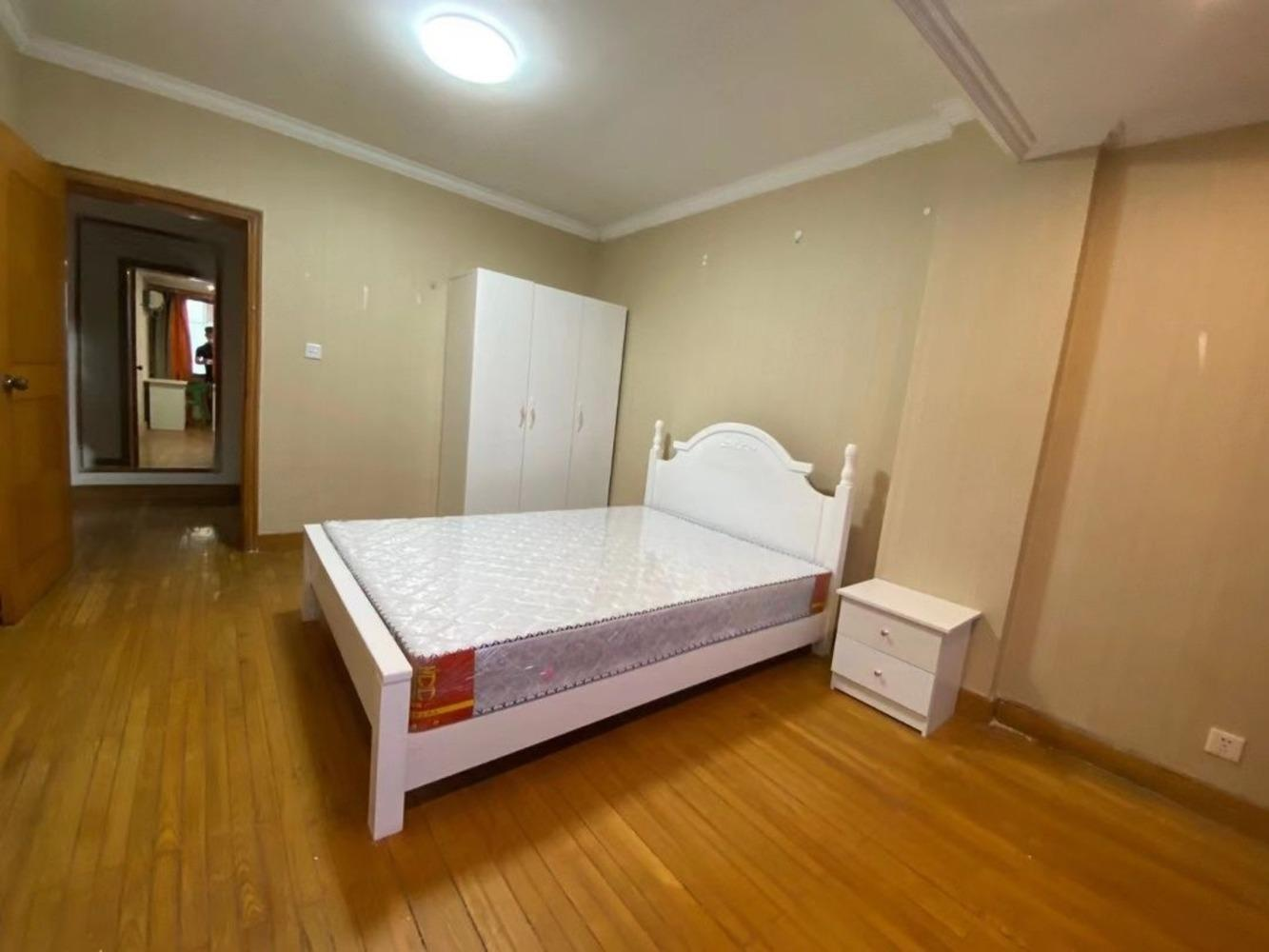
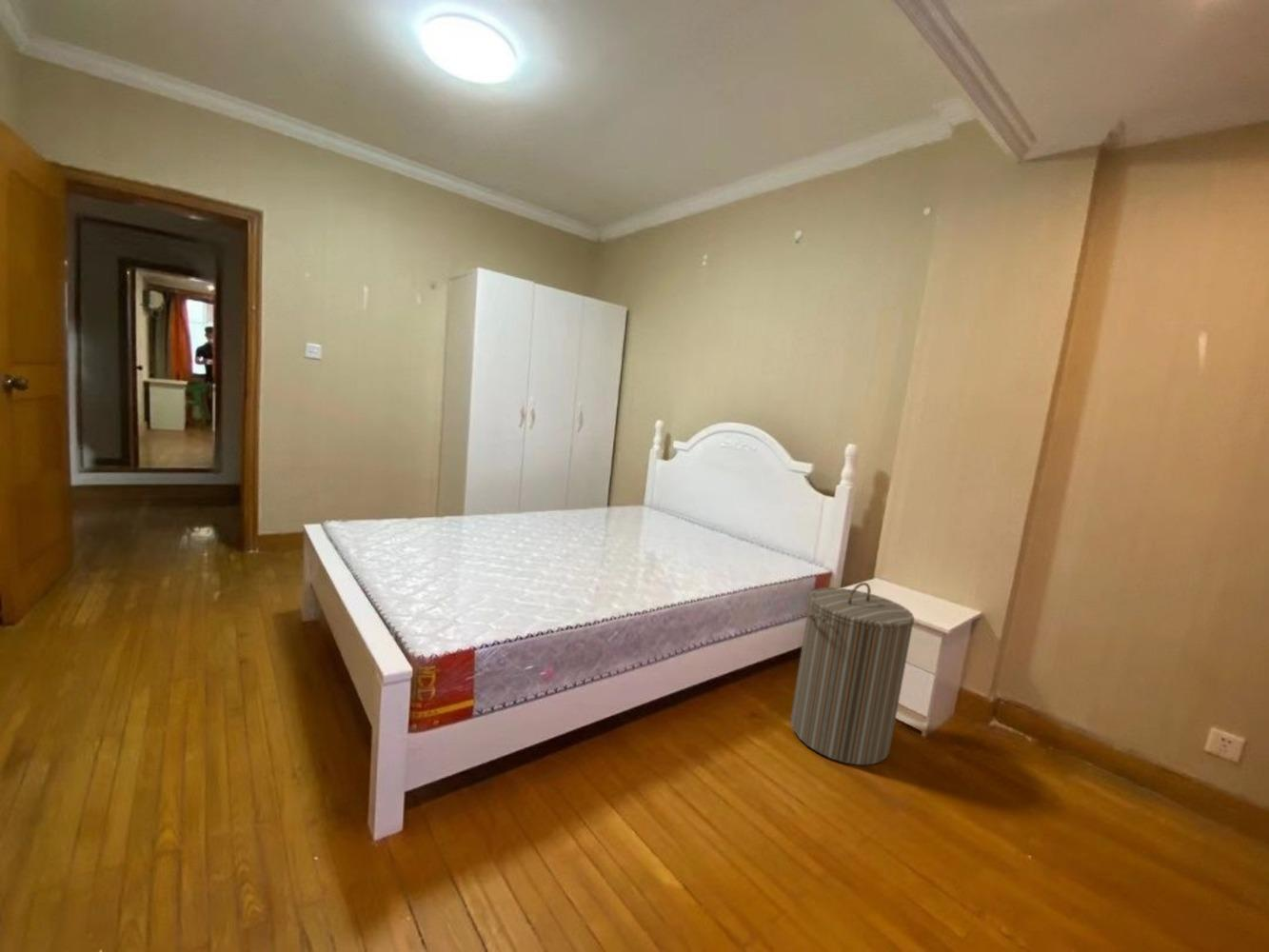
+ laundry hamper [789,582,916,766]
